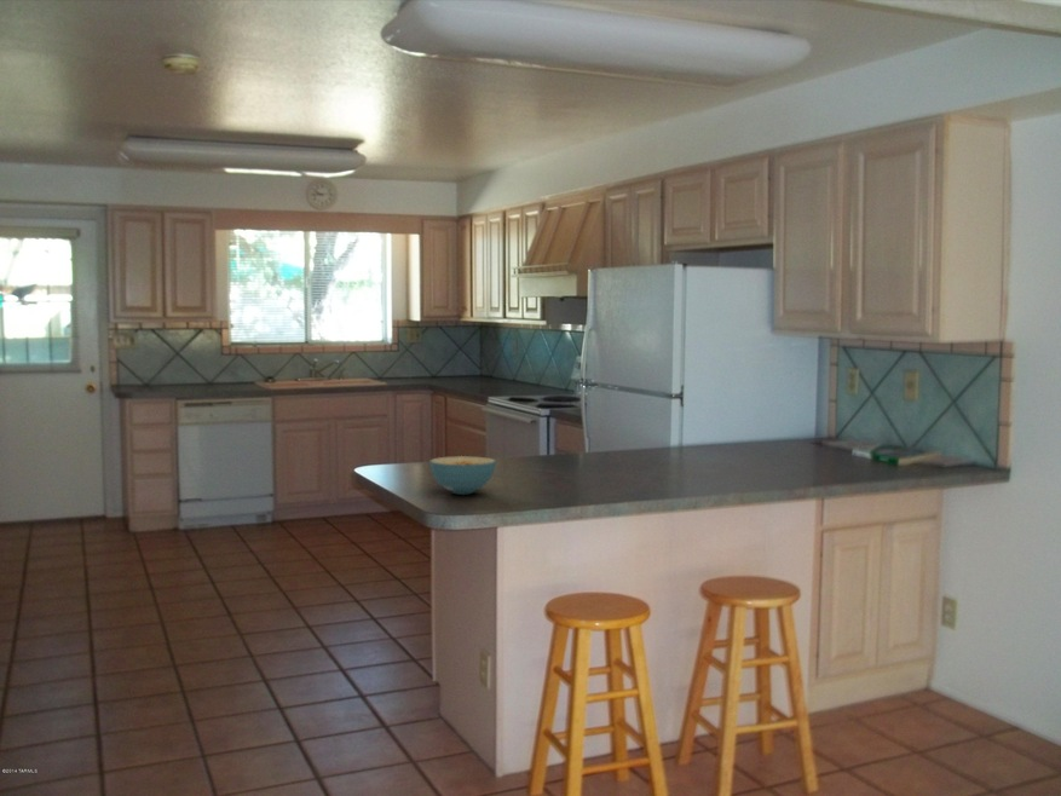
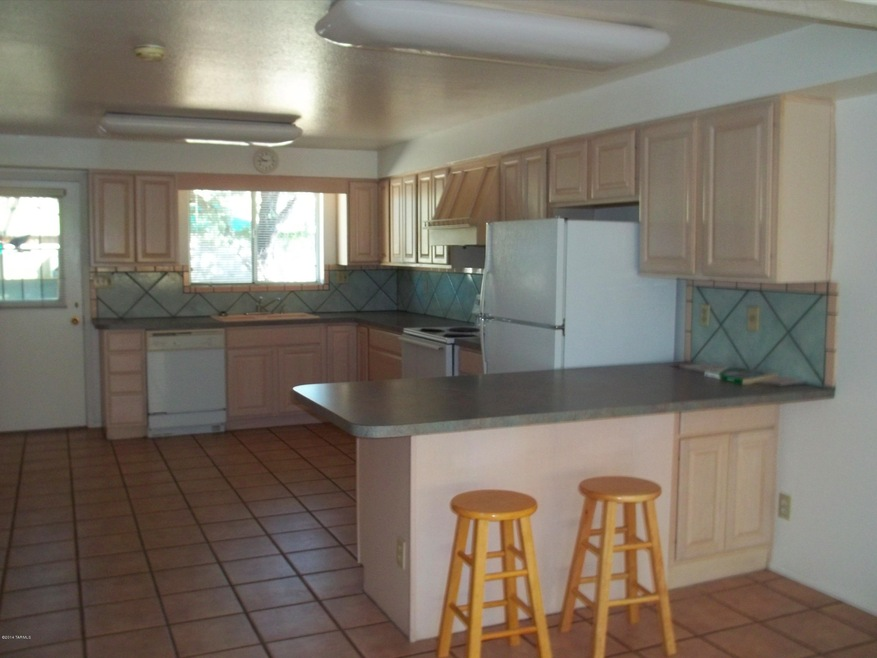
- cereal bowl [428,455,497,496]
